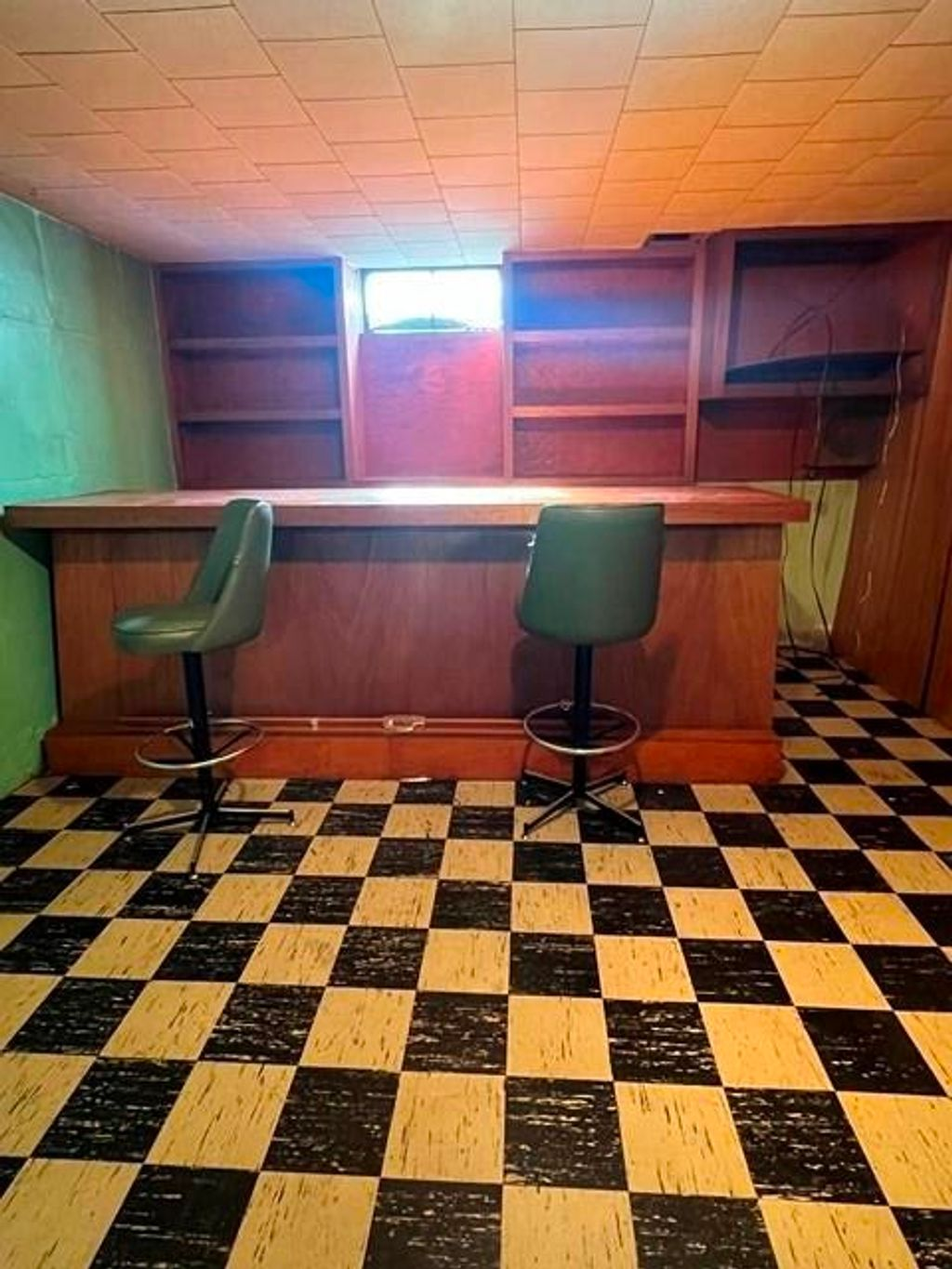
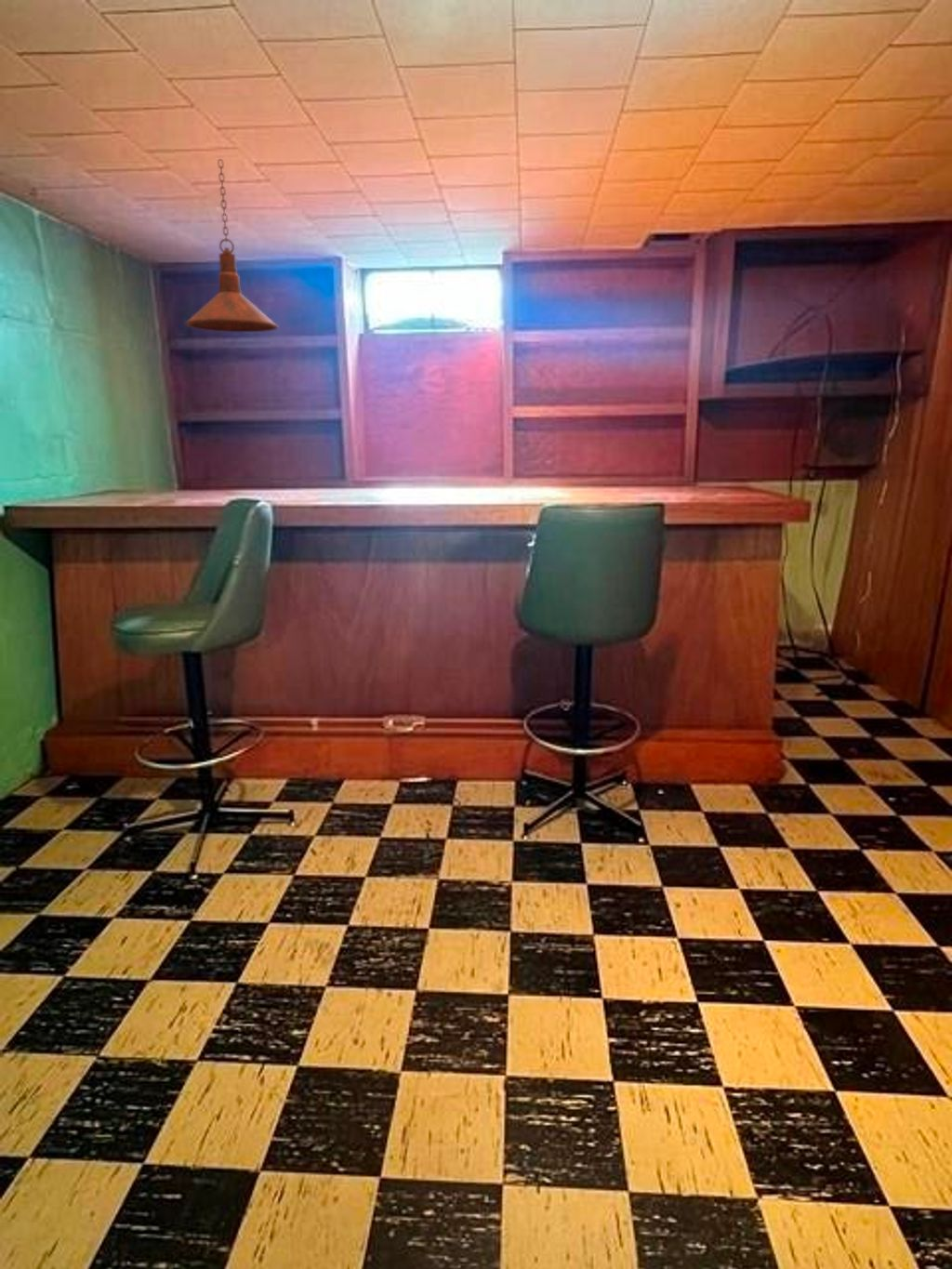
+ pendant light [184,158,279,333]
